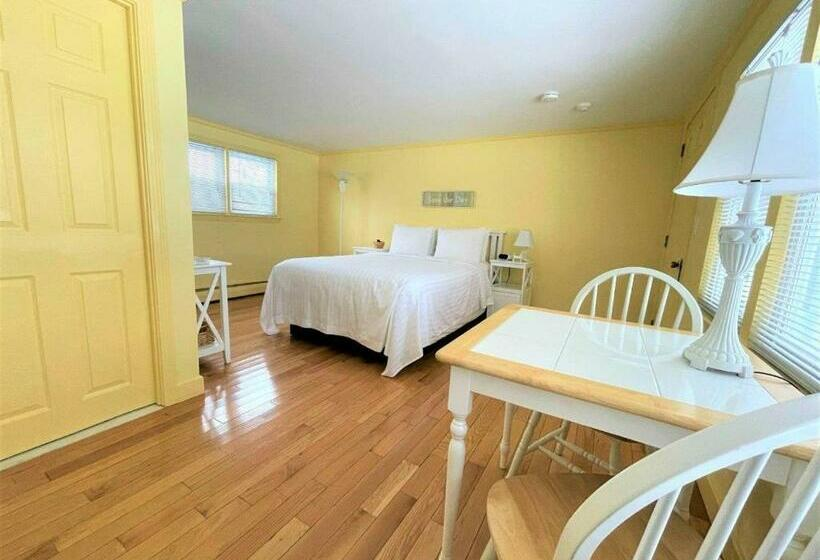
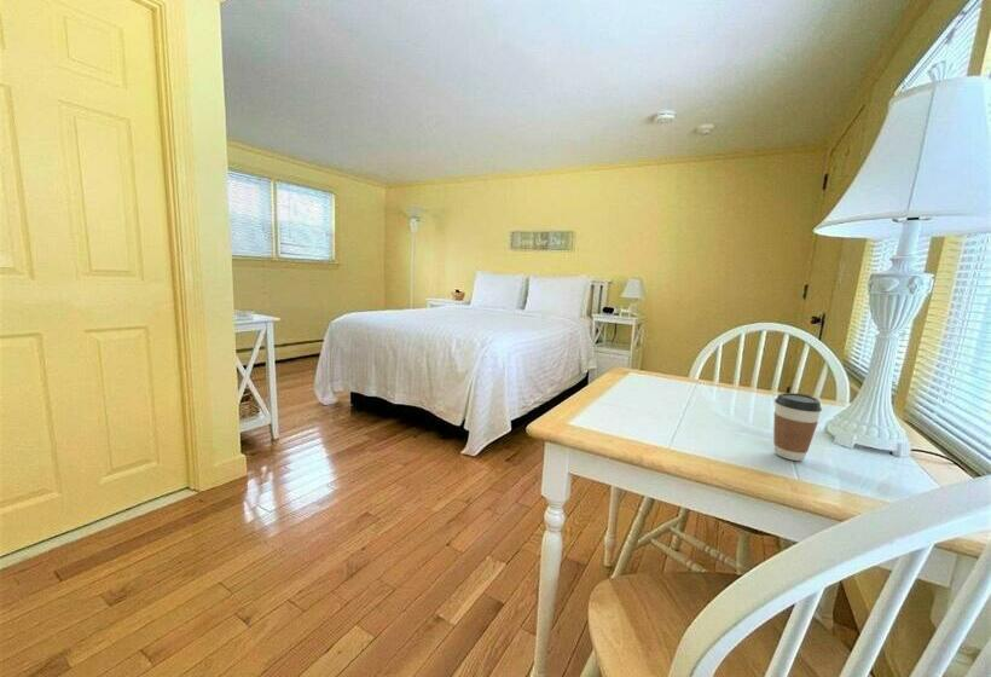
+ coffee cup [772,392,823,462]
